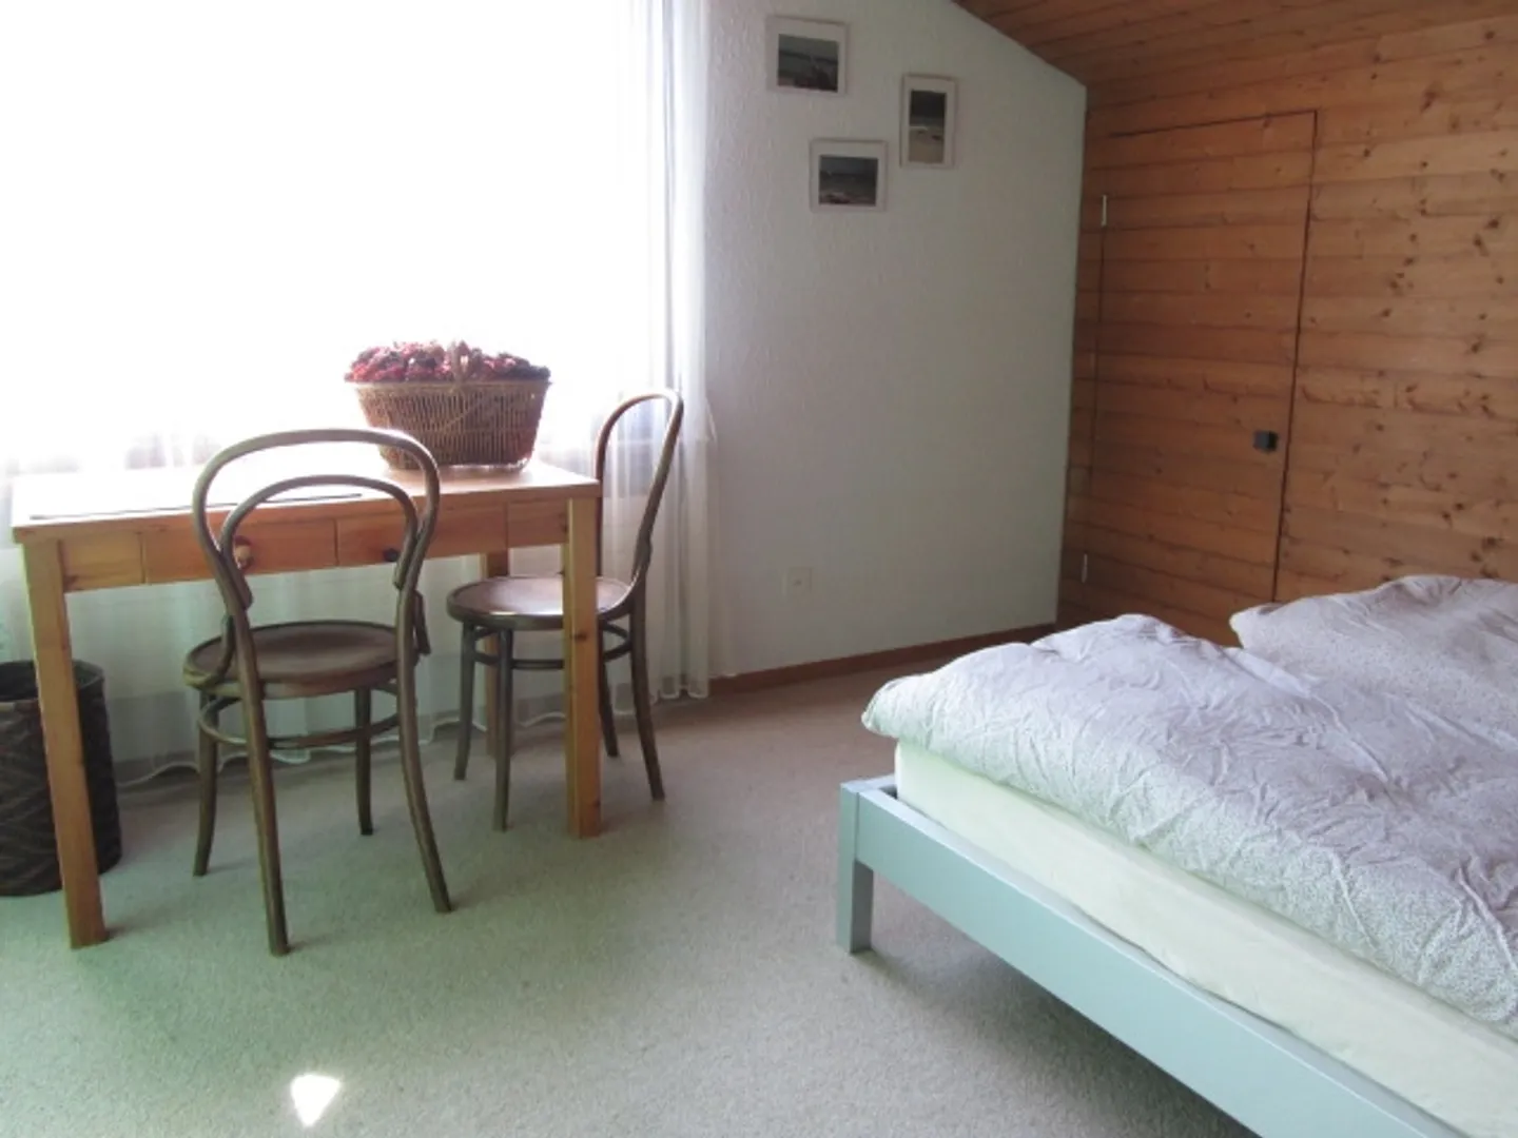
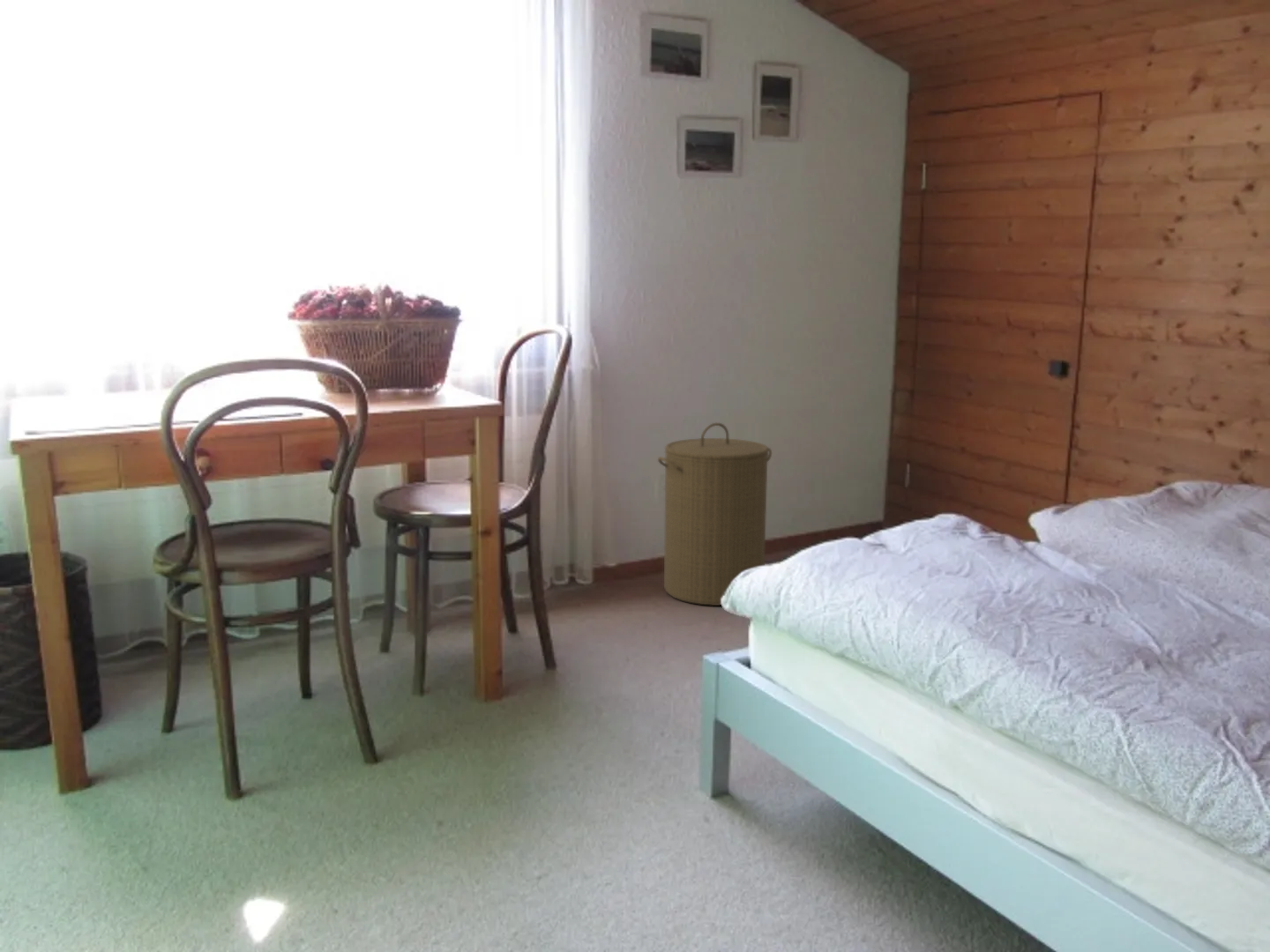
+ laundry hamper [657,422,773,606]
